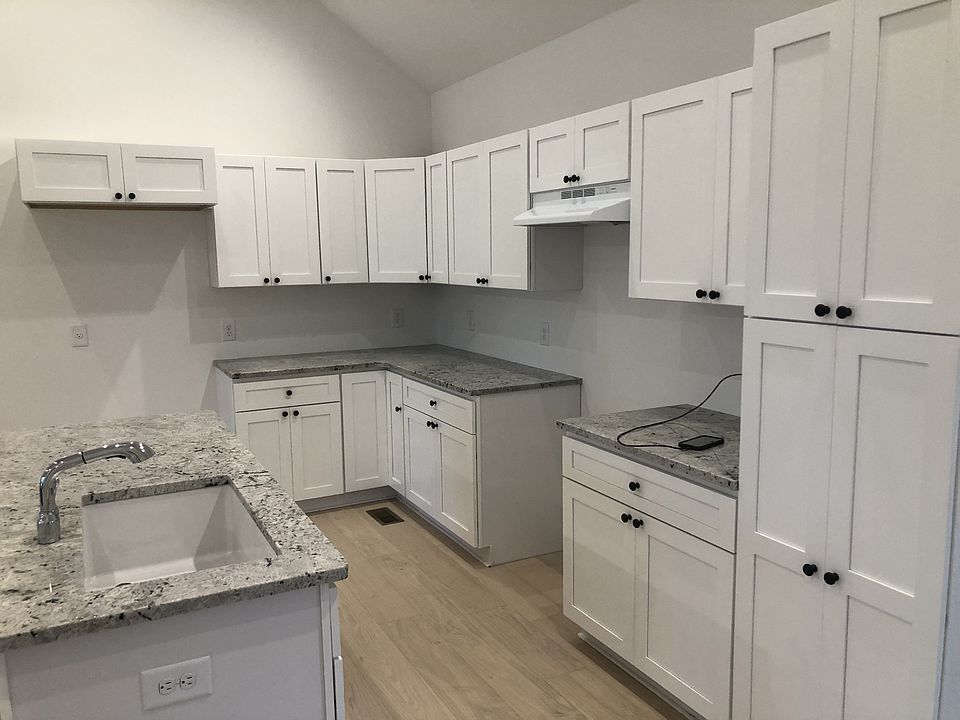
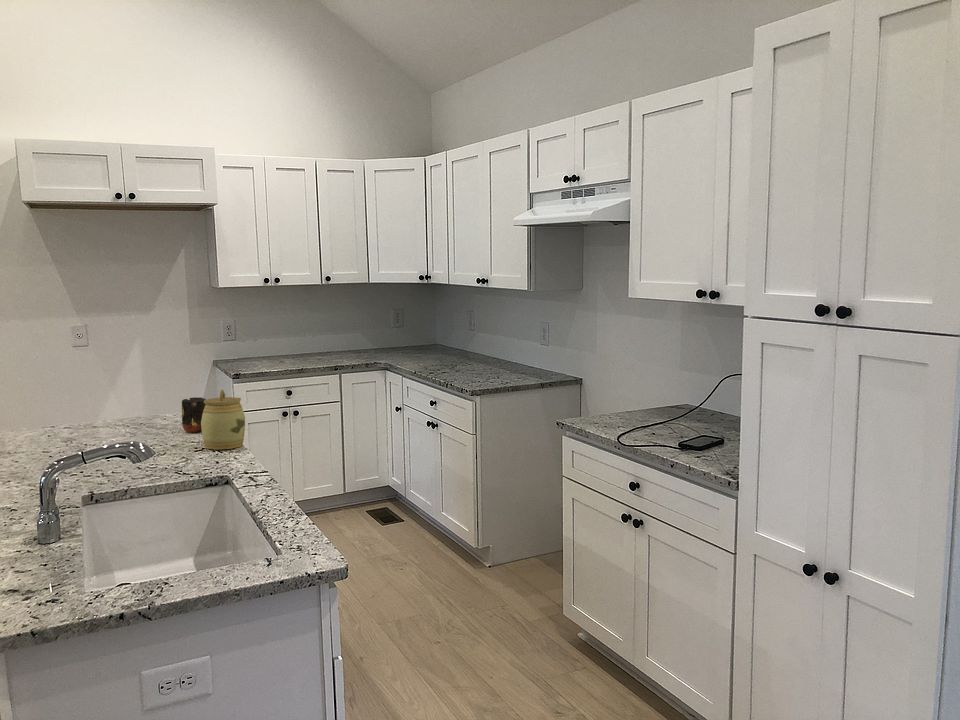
+ mug [181,396,207,434]
+ jar [201,389,246,451]
